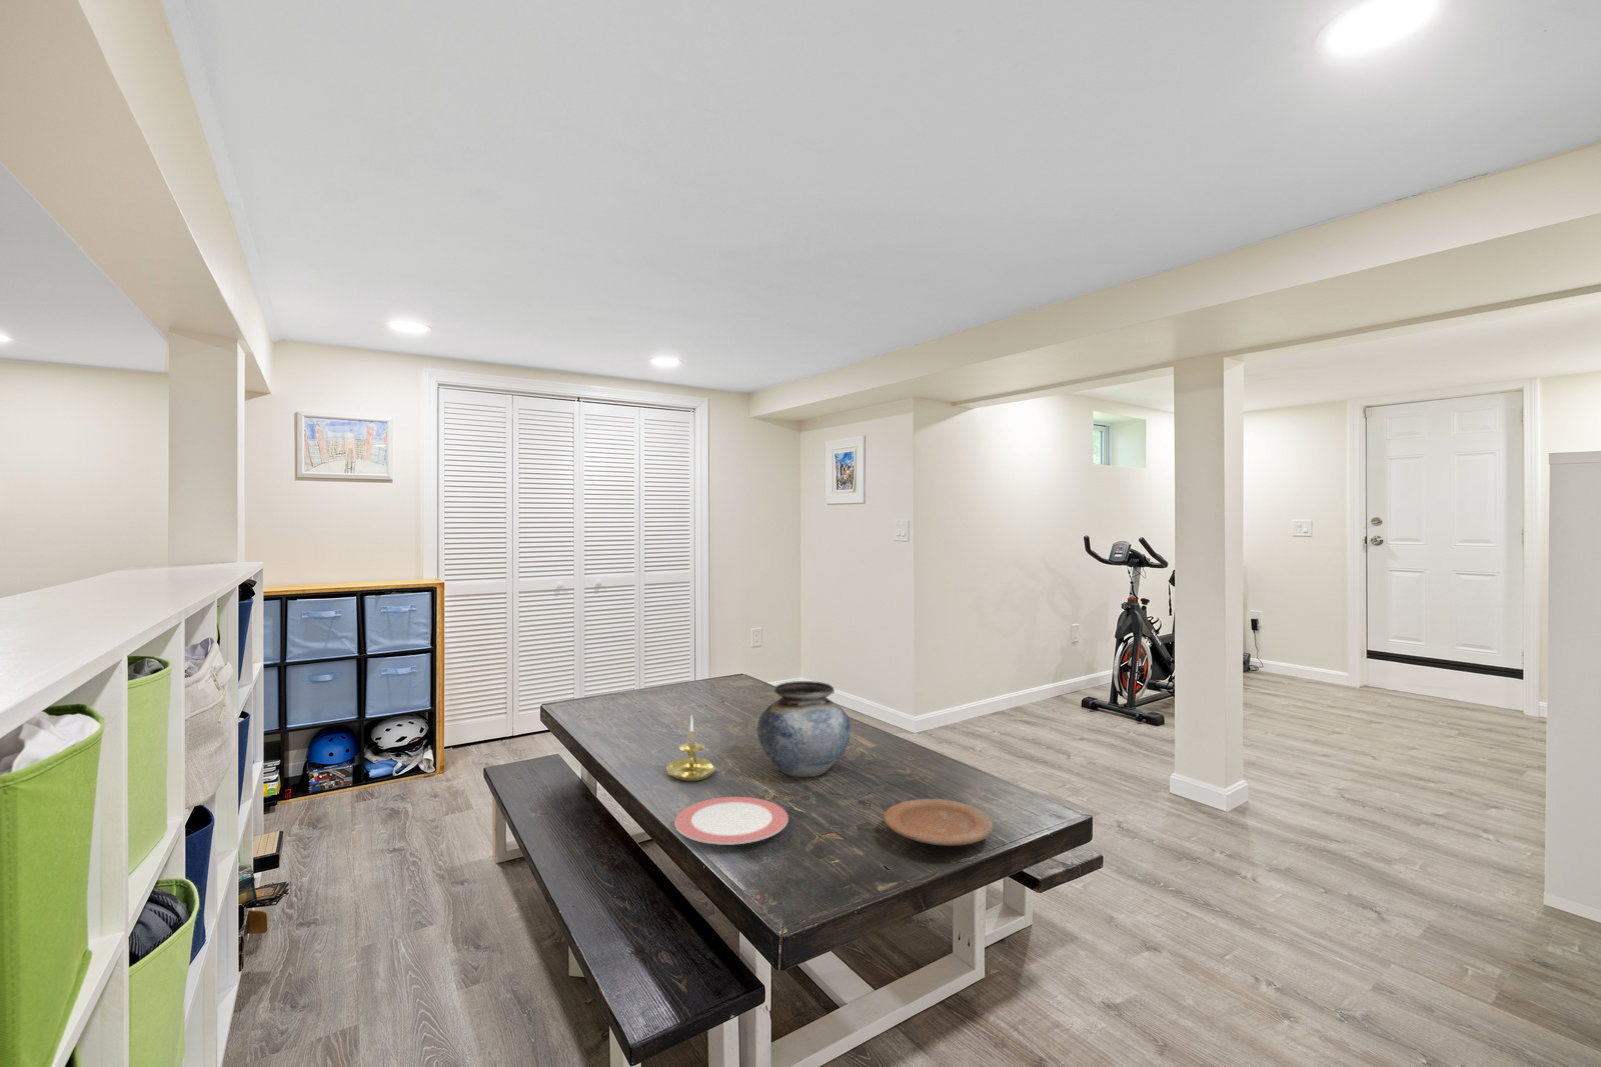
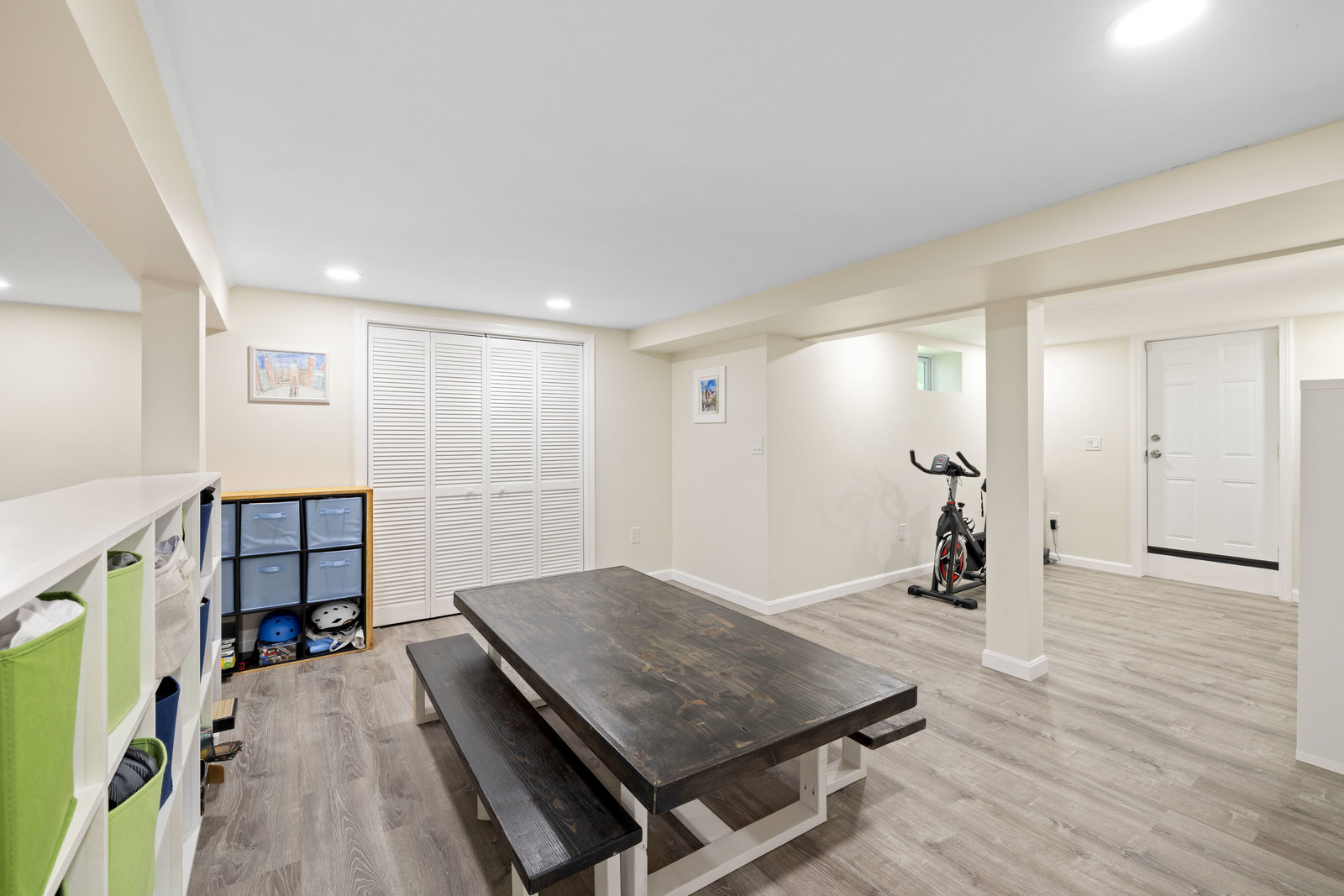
- vase [756,680,852,778]
- plate [883,798,996,847]
- candle holder [666,715,717,782]
- plate [673,795,790,846]
